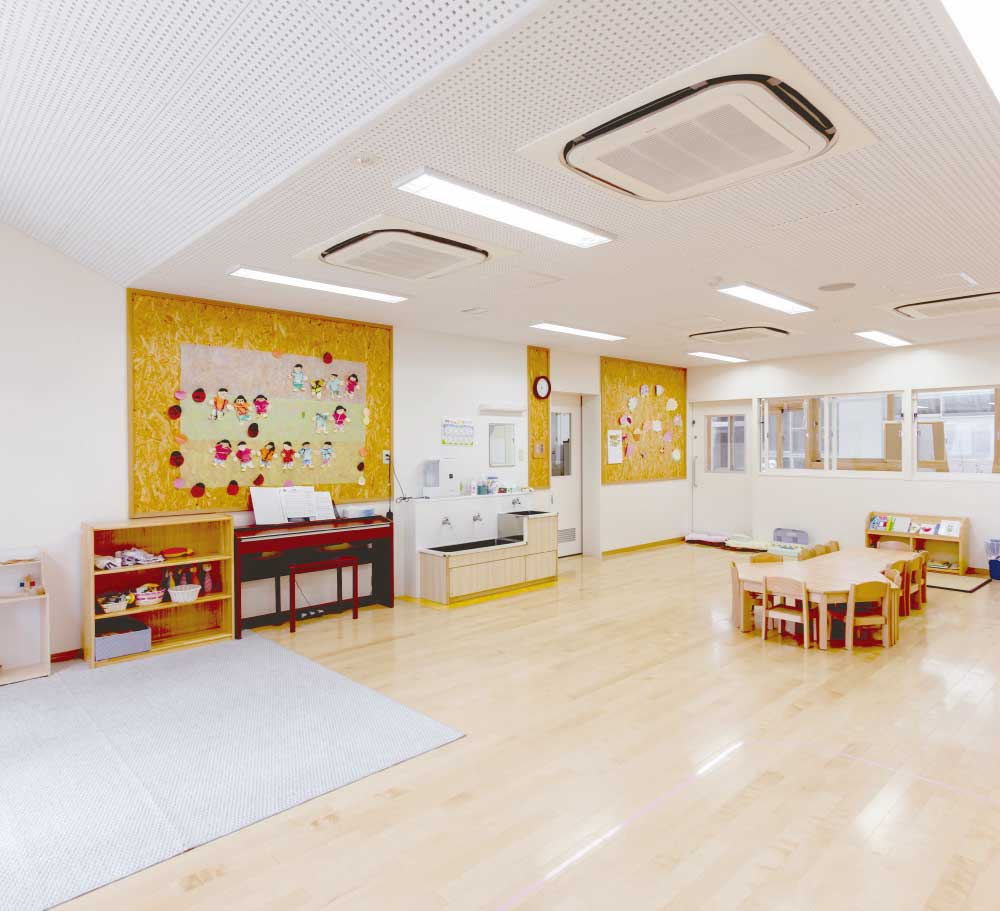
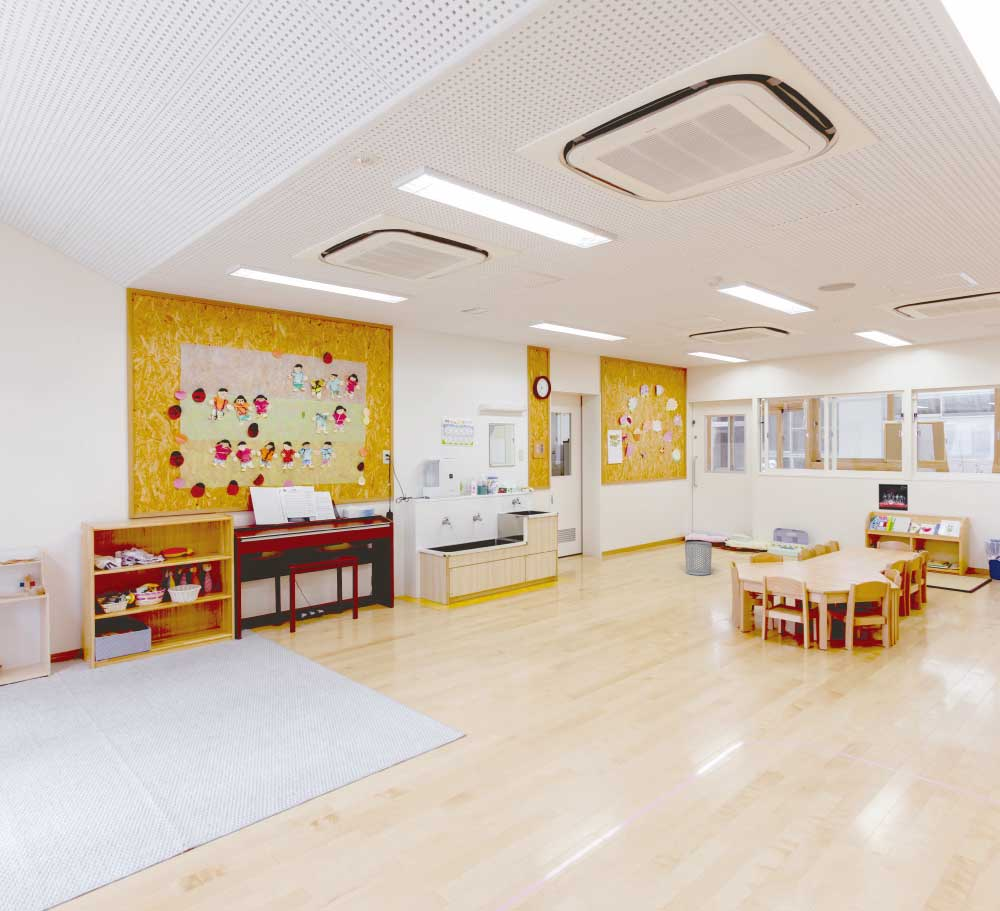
+ album cover [878,483,909,512]
+ waste bin [684,541,713,576]
